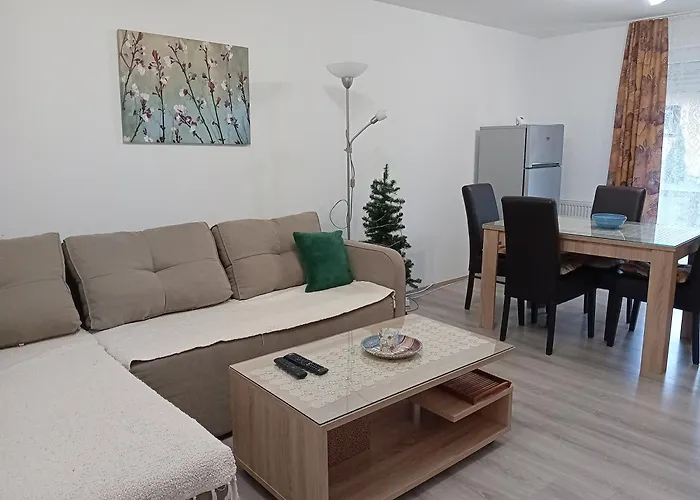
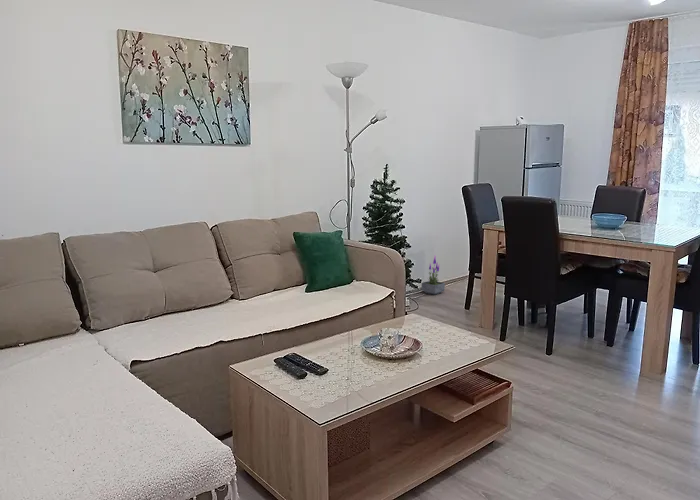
+ potted plant [420,256,446,296]
